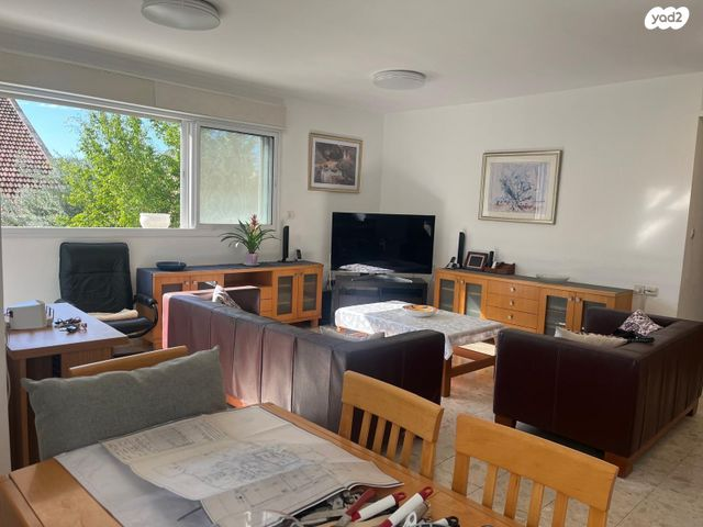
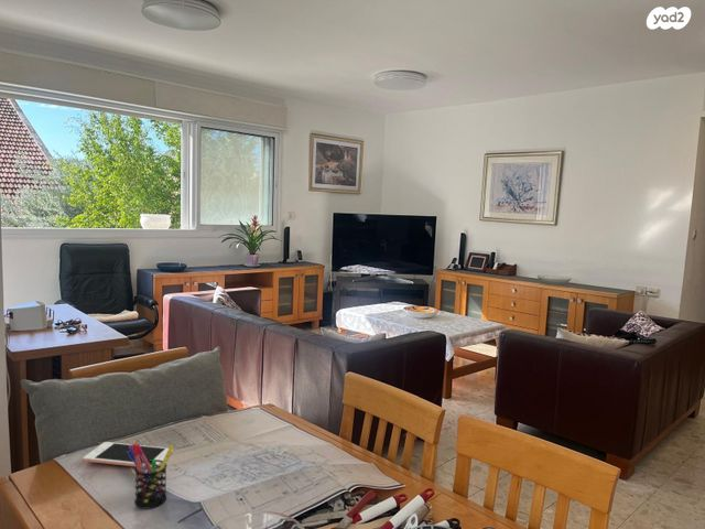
+ cell phone [82,441,174,467]
+ pen holder [127,443,175,509]
